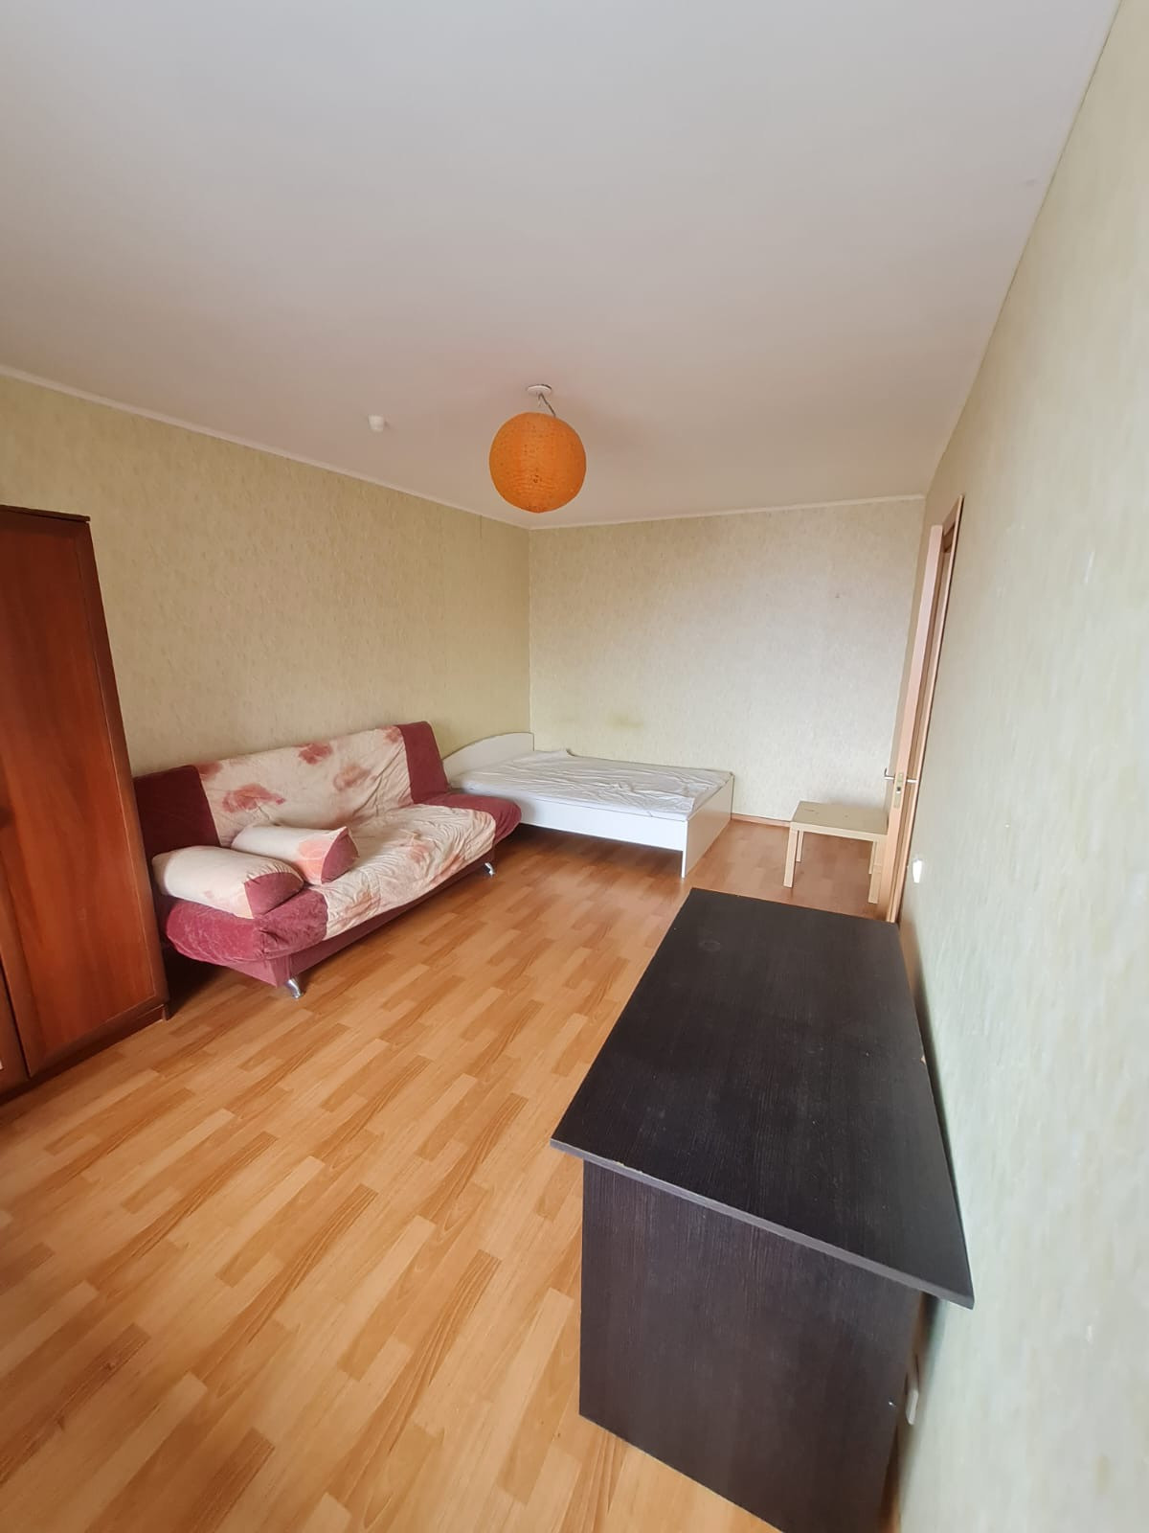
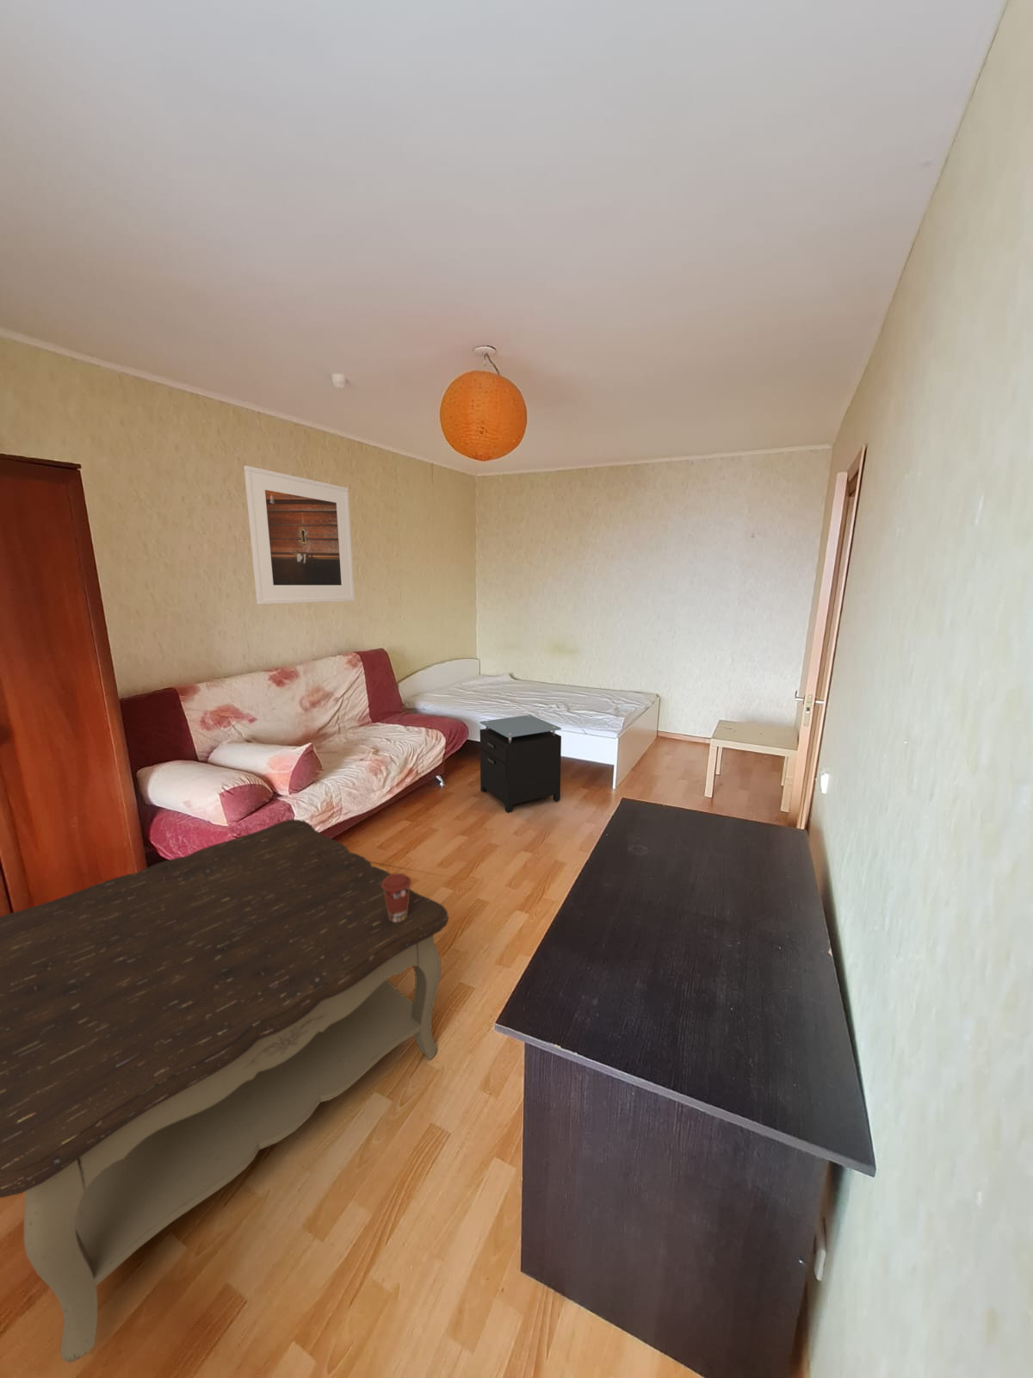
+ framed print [243,465,356,605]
+ nightstand [479,714,562,813]
+ coffee table [0,818,449,1364]
+ coffee cup [381,872,412,921]
